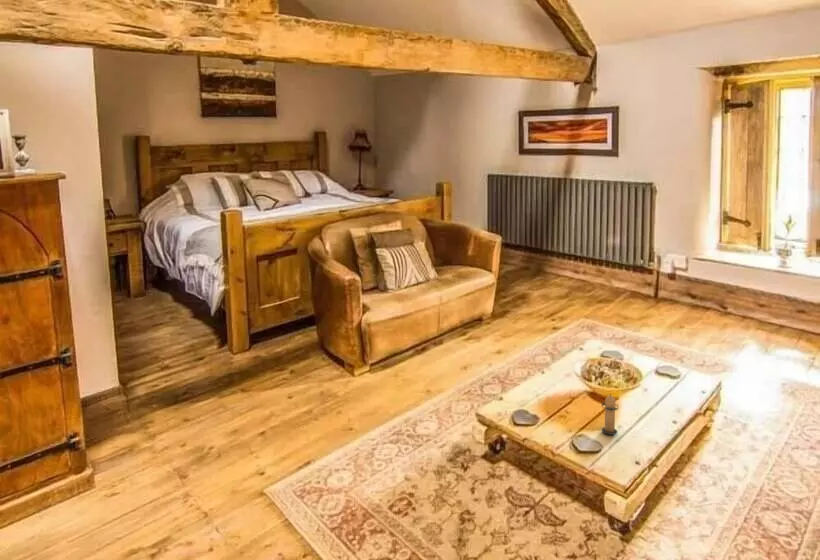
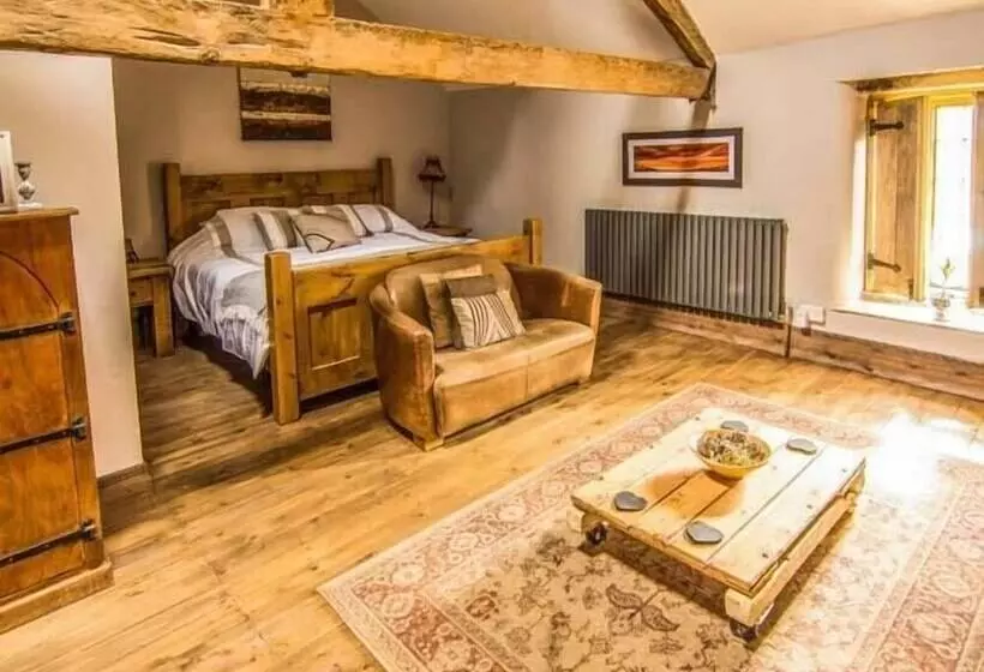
- candle [600,392,620,436]
